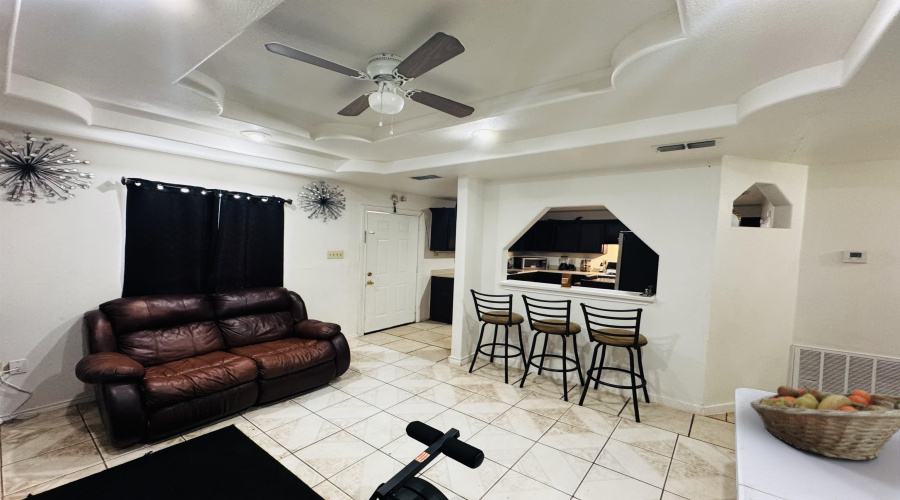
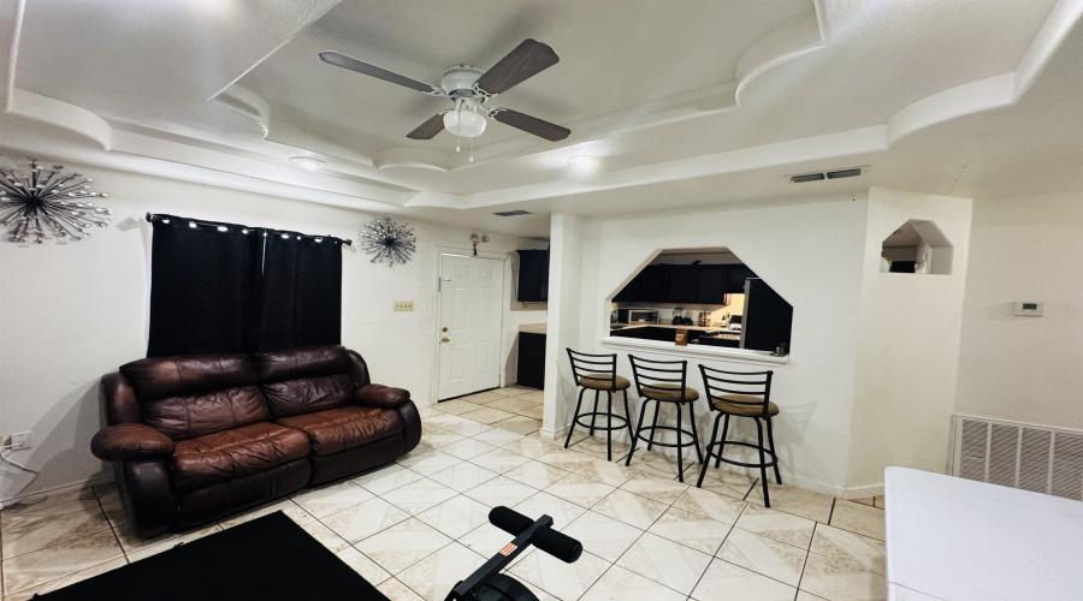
- fruit basket [749,385,900,462]
